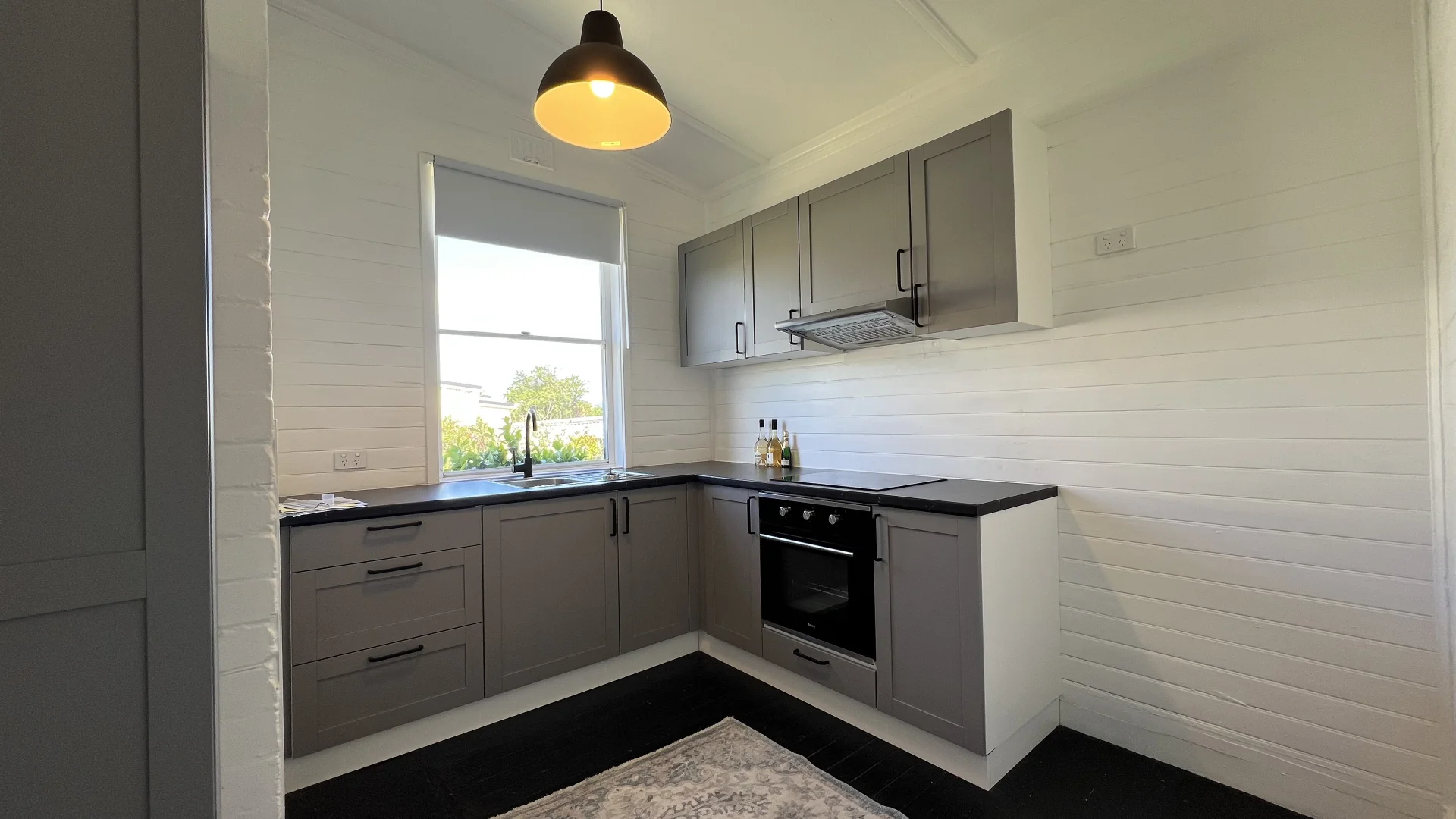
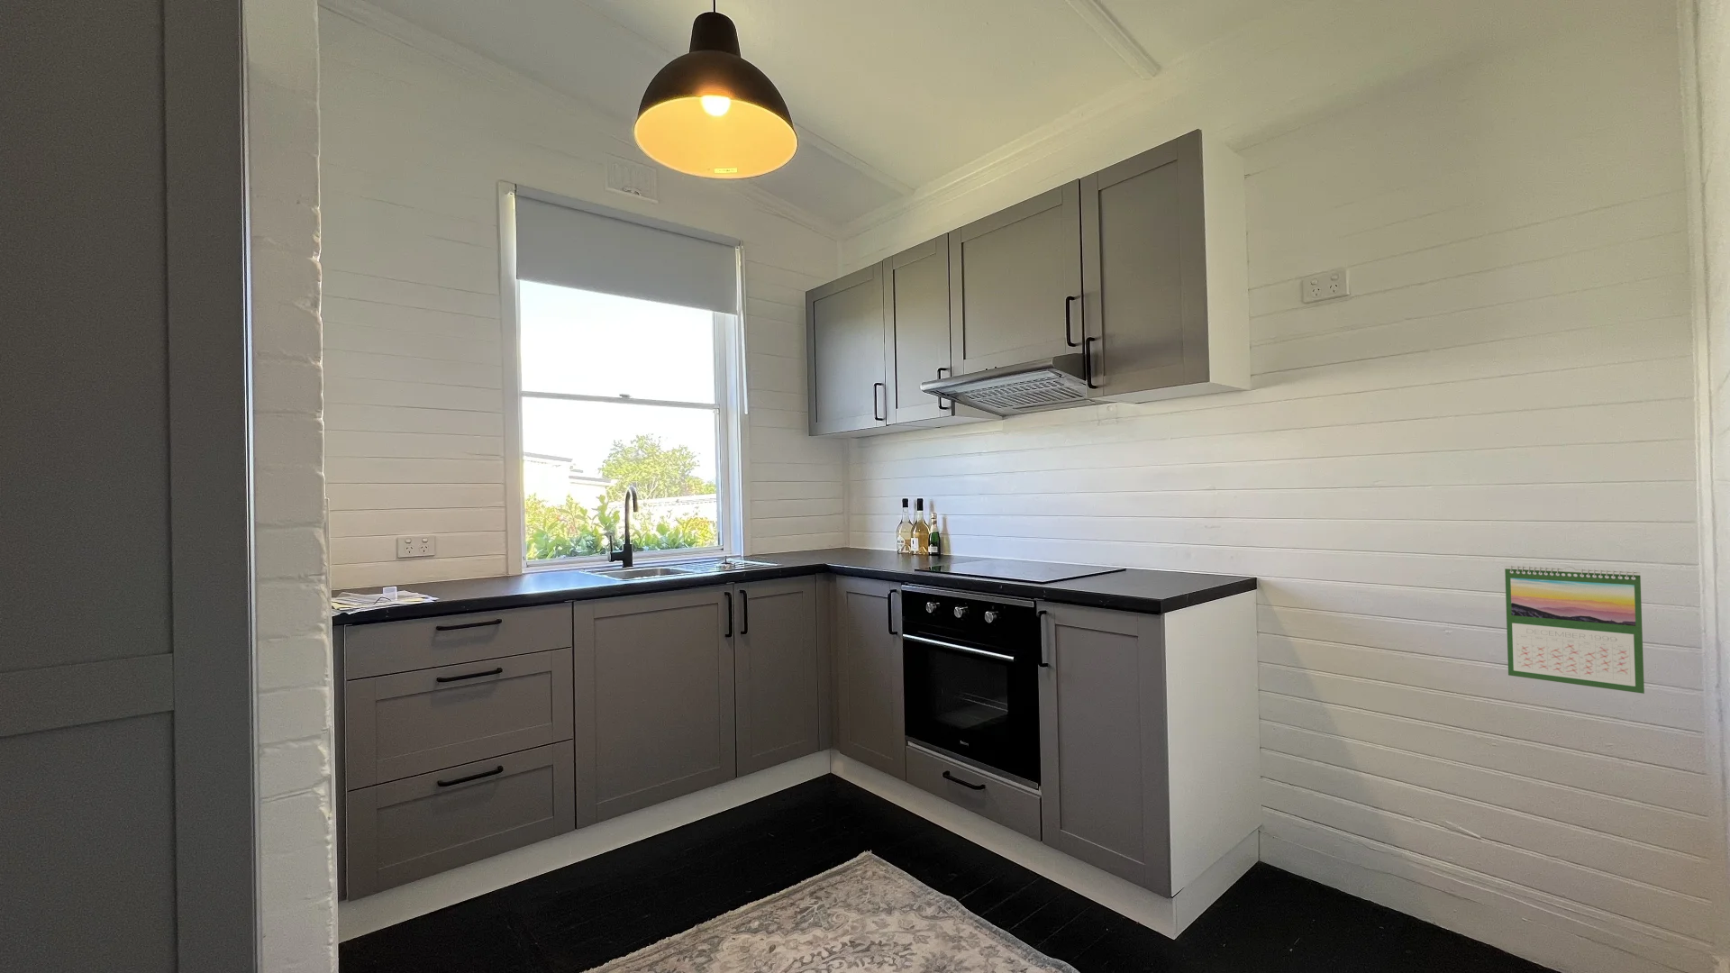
+ calendar [1504,564,1646,695]
